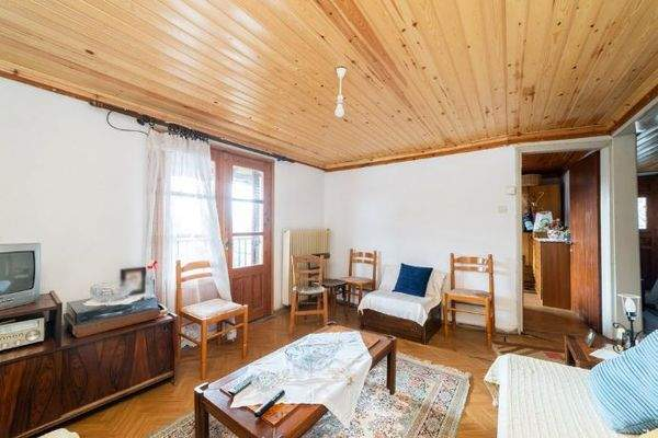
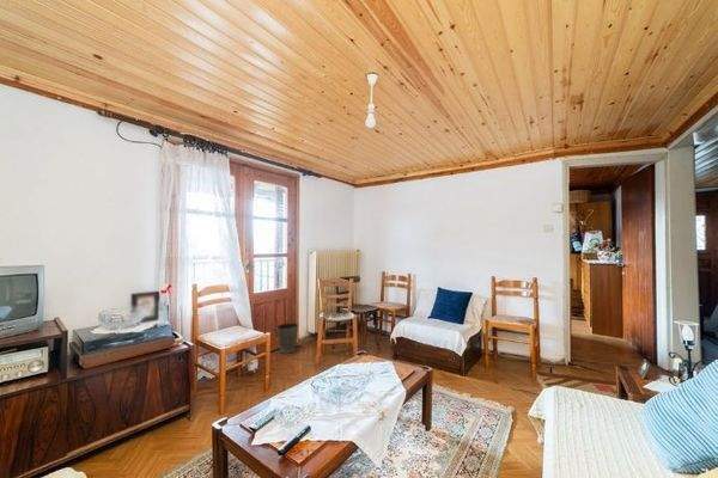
+ waste basket [276,321,299,355]
